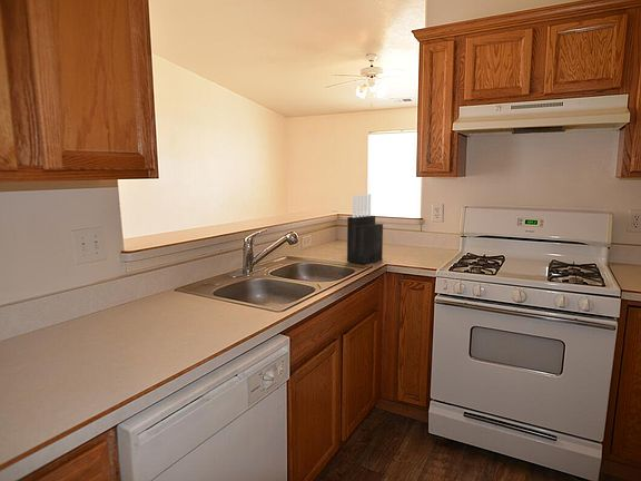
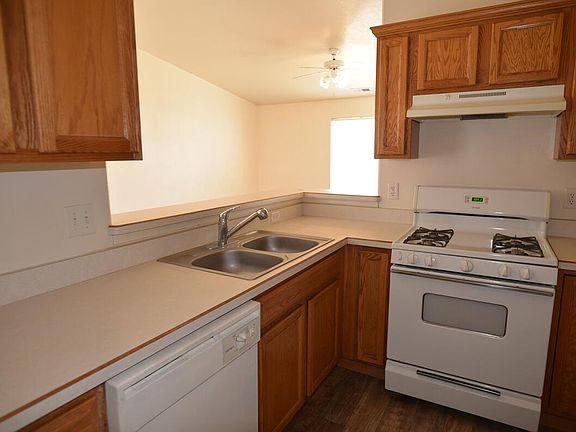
- knife block [346,193,384,265]
